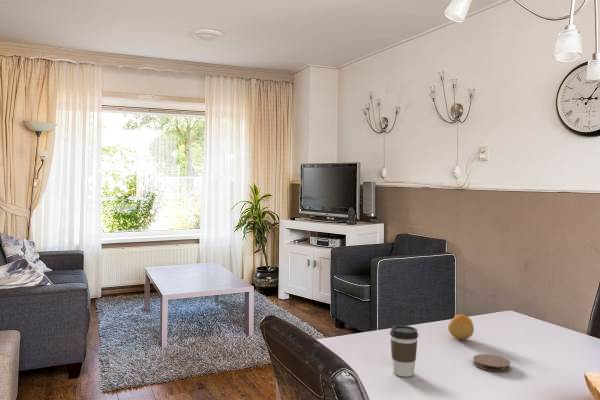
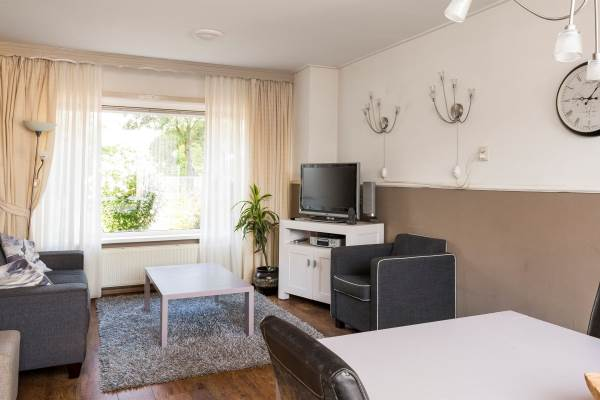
- coaster [472,353,512,373]
- coffee cup [389,324,419,378]
- fruit [447,313,475,340]
